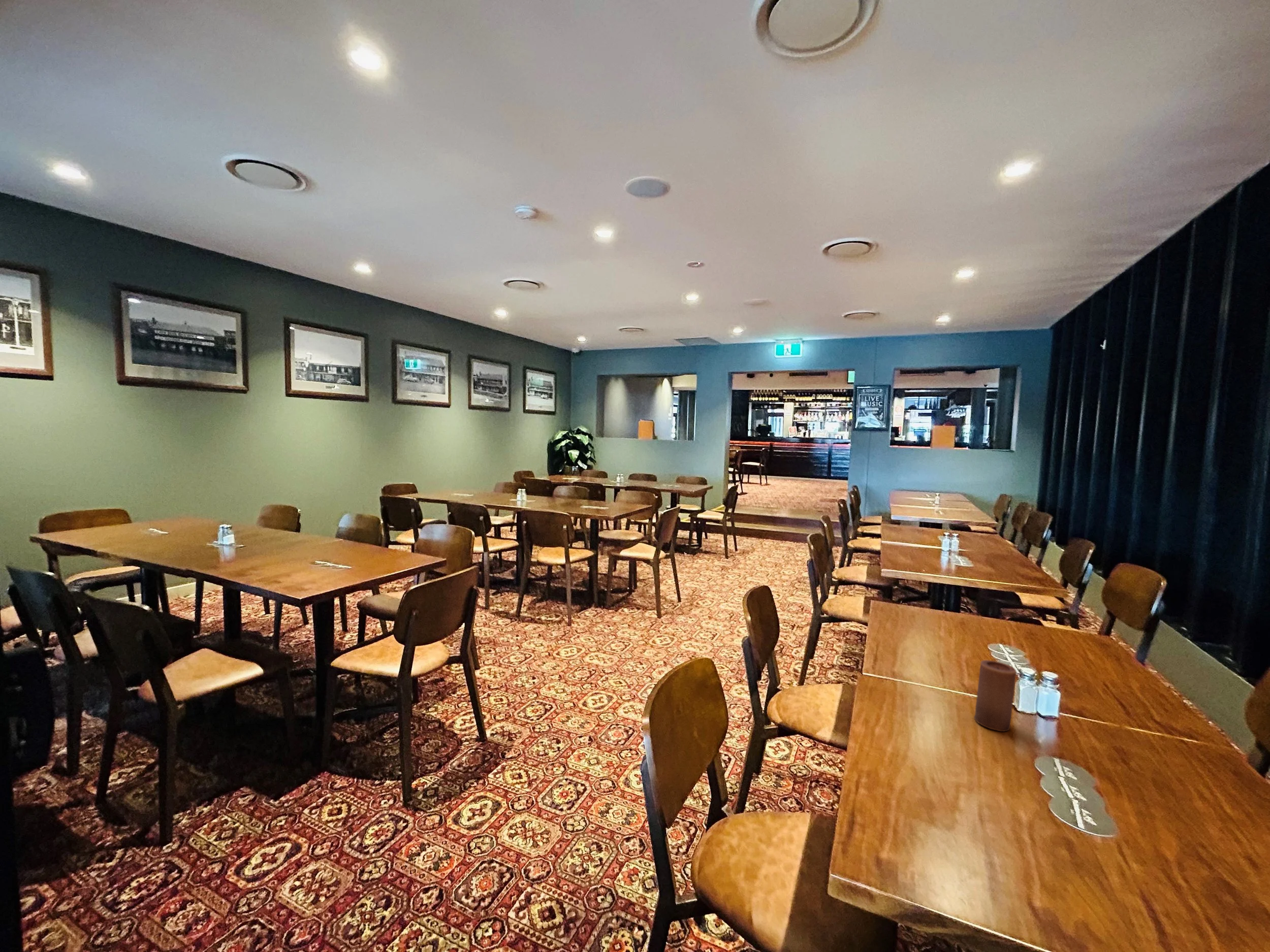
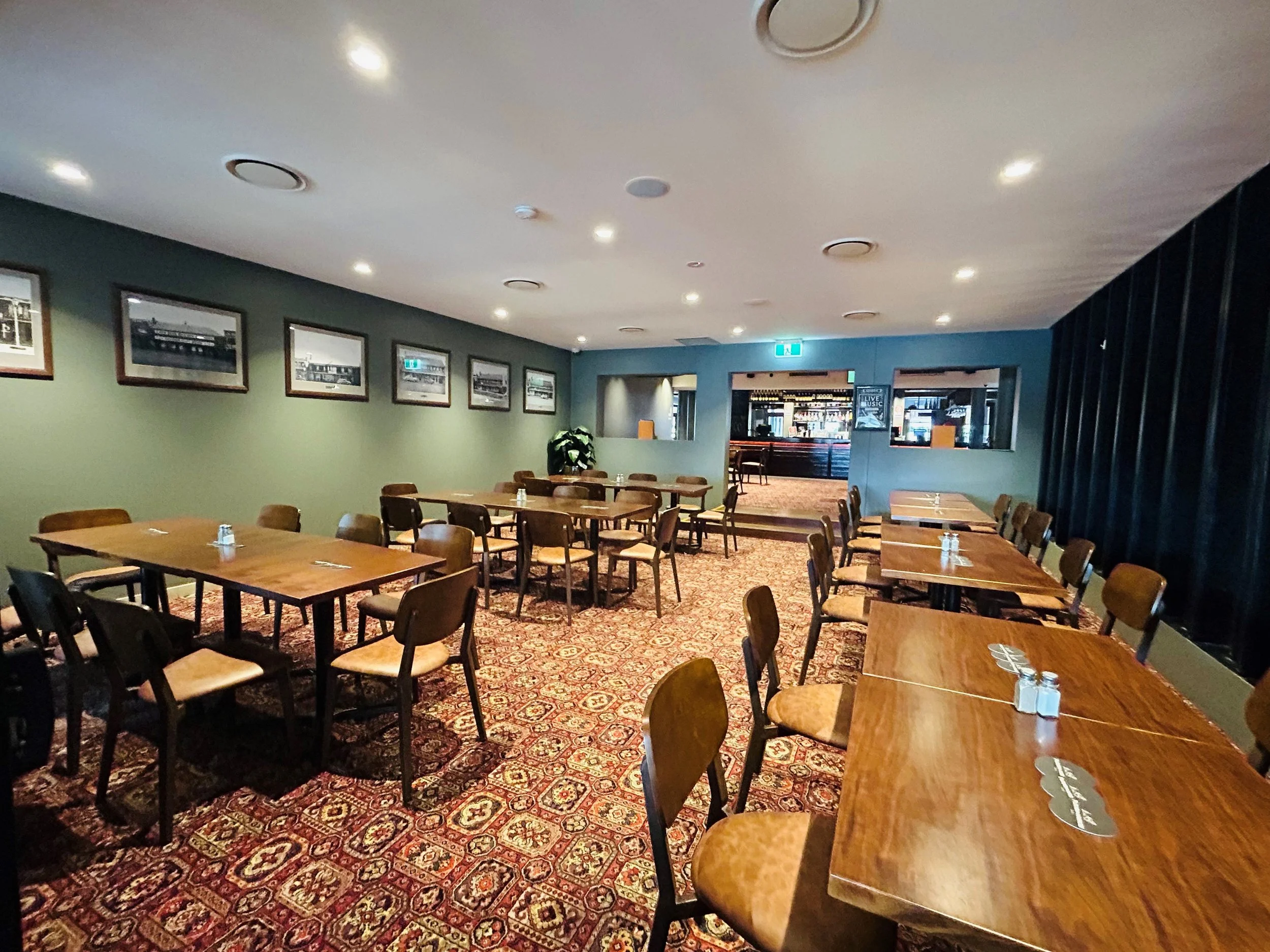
- candle [973,660,1017,732]
